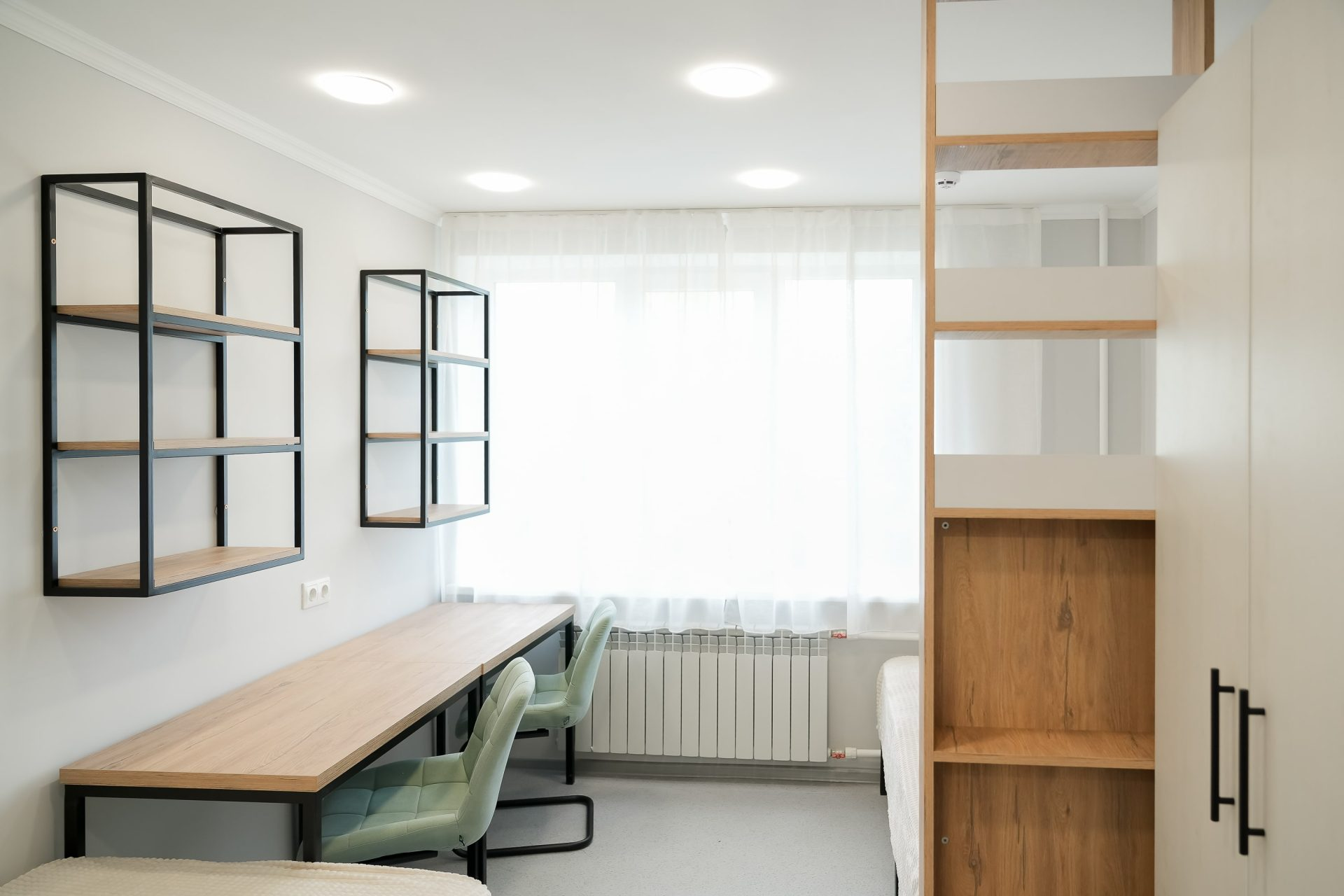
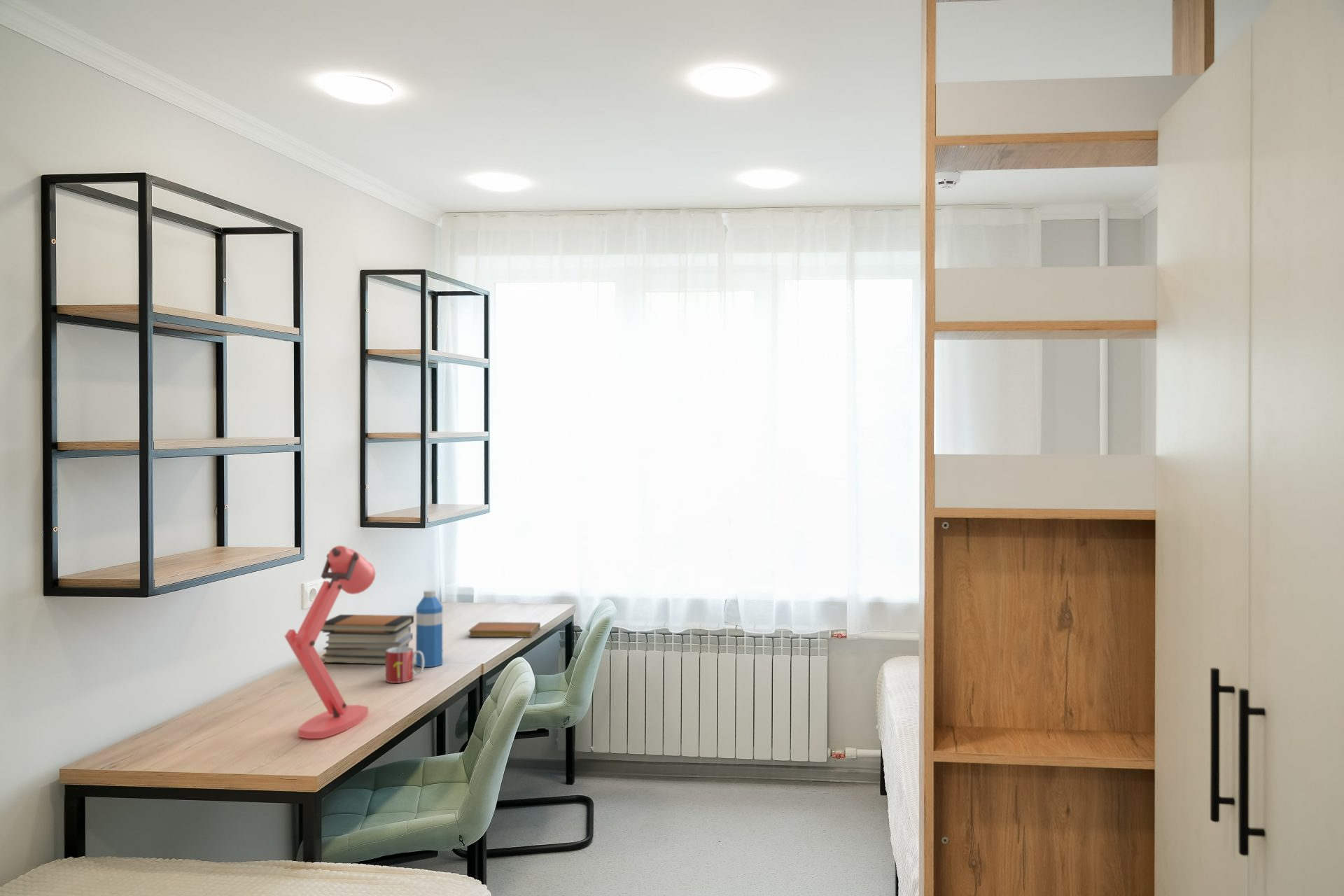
+ book stack [321,614,414,665]
+ notebook [468,622,541,638]
+ water bottle [415,589,443,668]
+ mug [385,647,424,684]
+ desk lamp [283,545,377,739]
